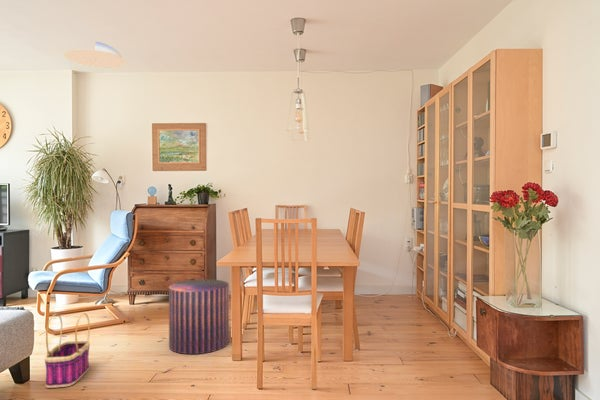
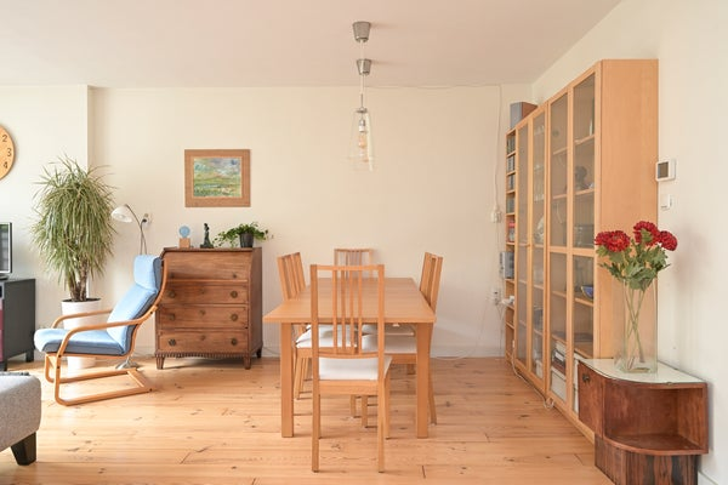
- pouf [168,278,230,355]
- ceiling light [63,41,127,69]
- basket [43,312,91,389]
